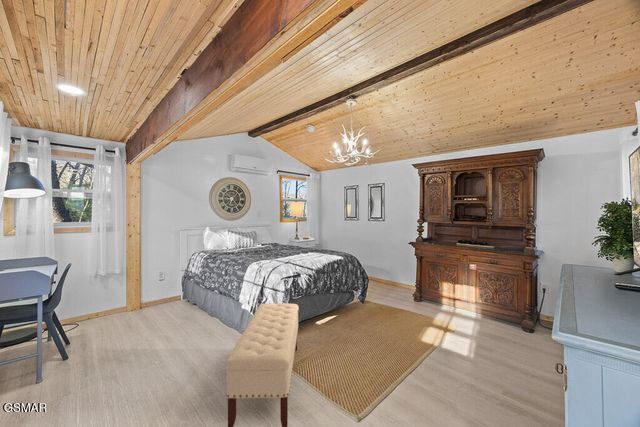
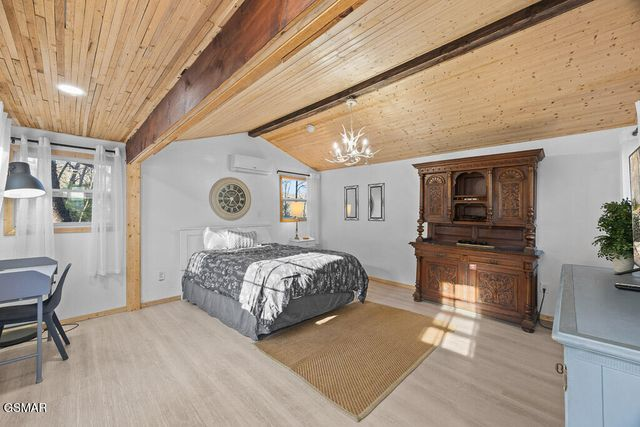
- bench [224,302,300,427]
